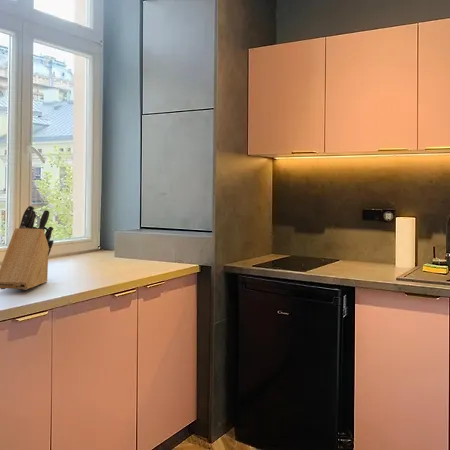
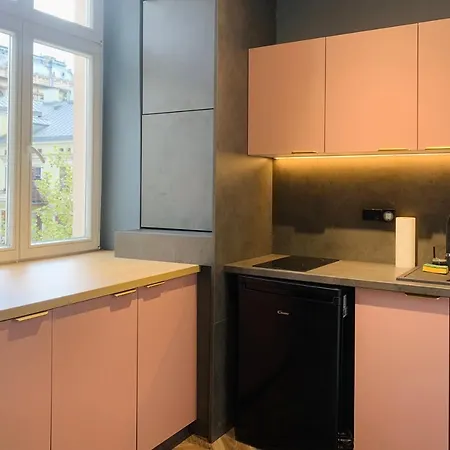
- knife block [0,205,55,291]
